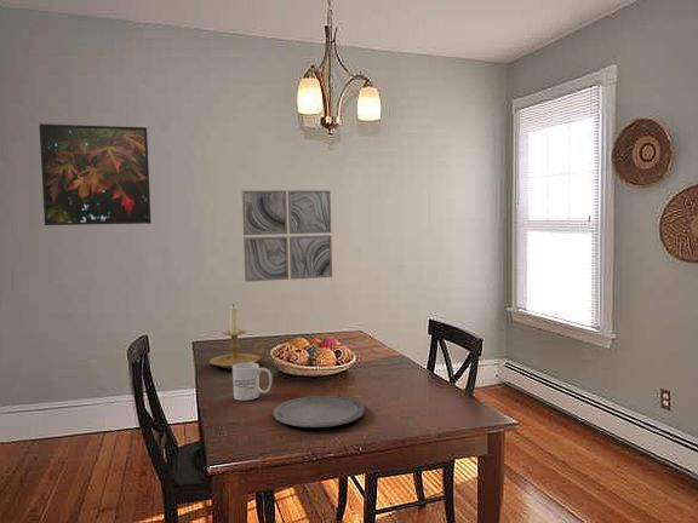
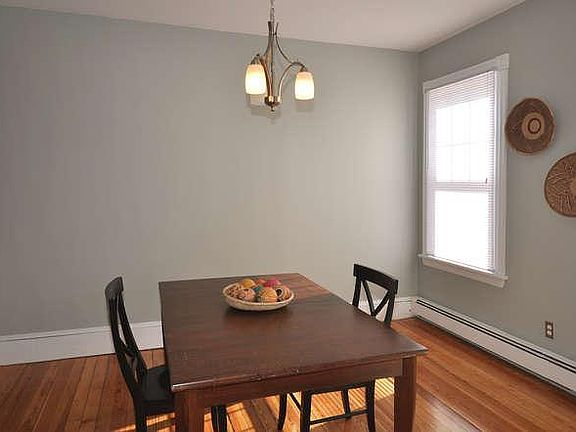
- mug [231,362,273,402]
- candle holder [208,303,265,369]
- plate [273,395,366,429]
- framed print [38,122,153,226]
- wall art [241,189,333,283]
